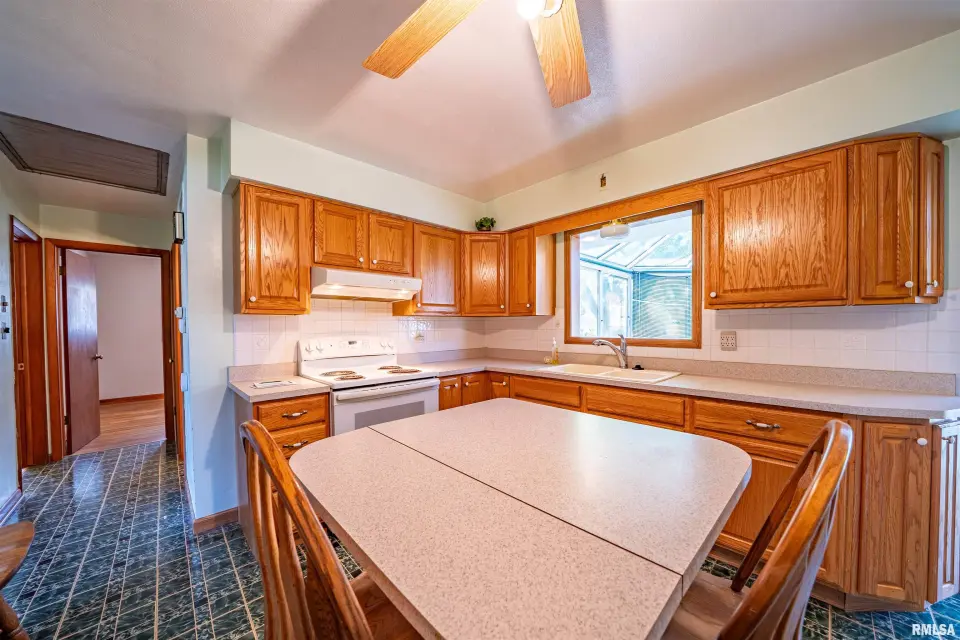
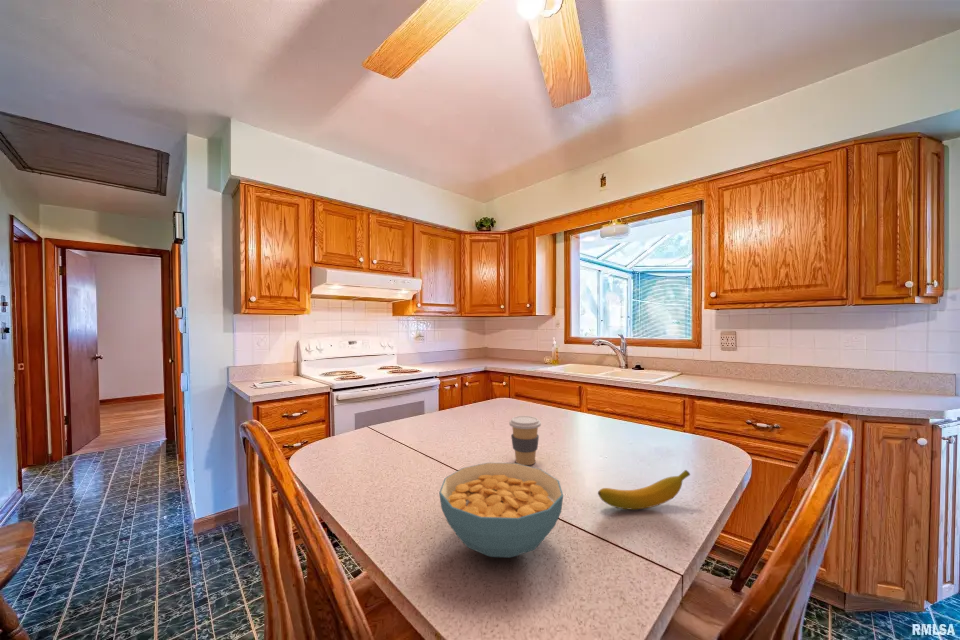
+ cereal bowl [438,462,564,559]
+ banana [597,469,691,510]
+ coffee cup [508,415,542,466]
